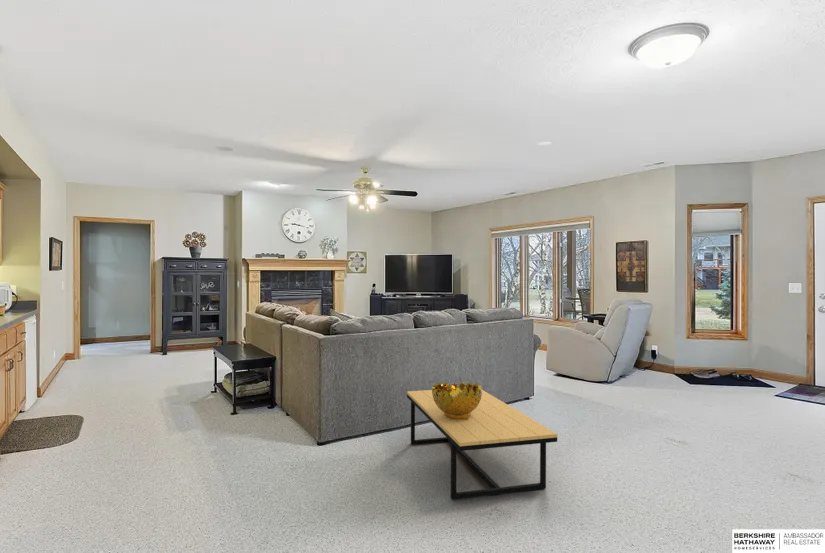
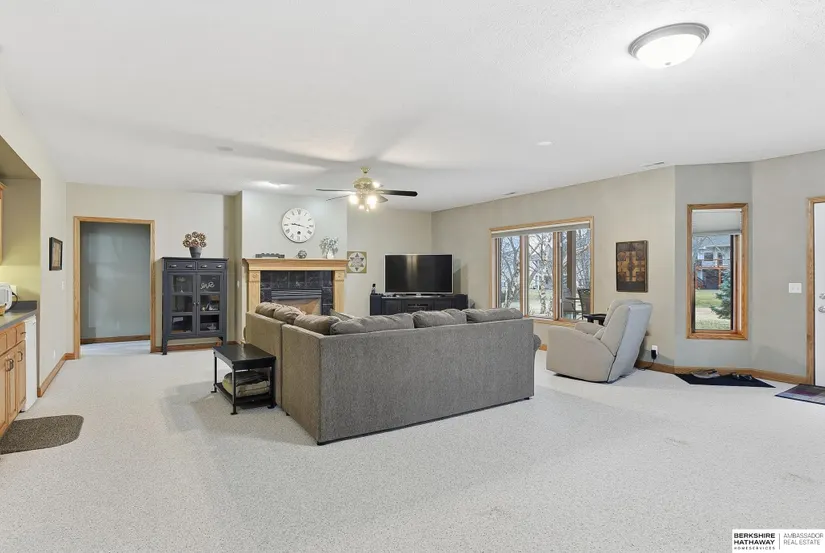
- decorative bowl [431,380,483,420]
- coffee table [406,389,558,501]
